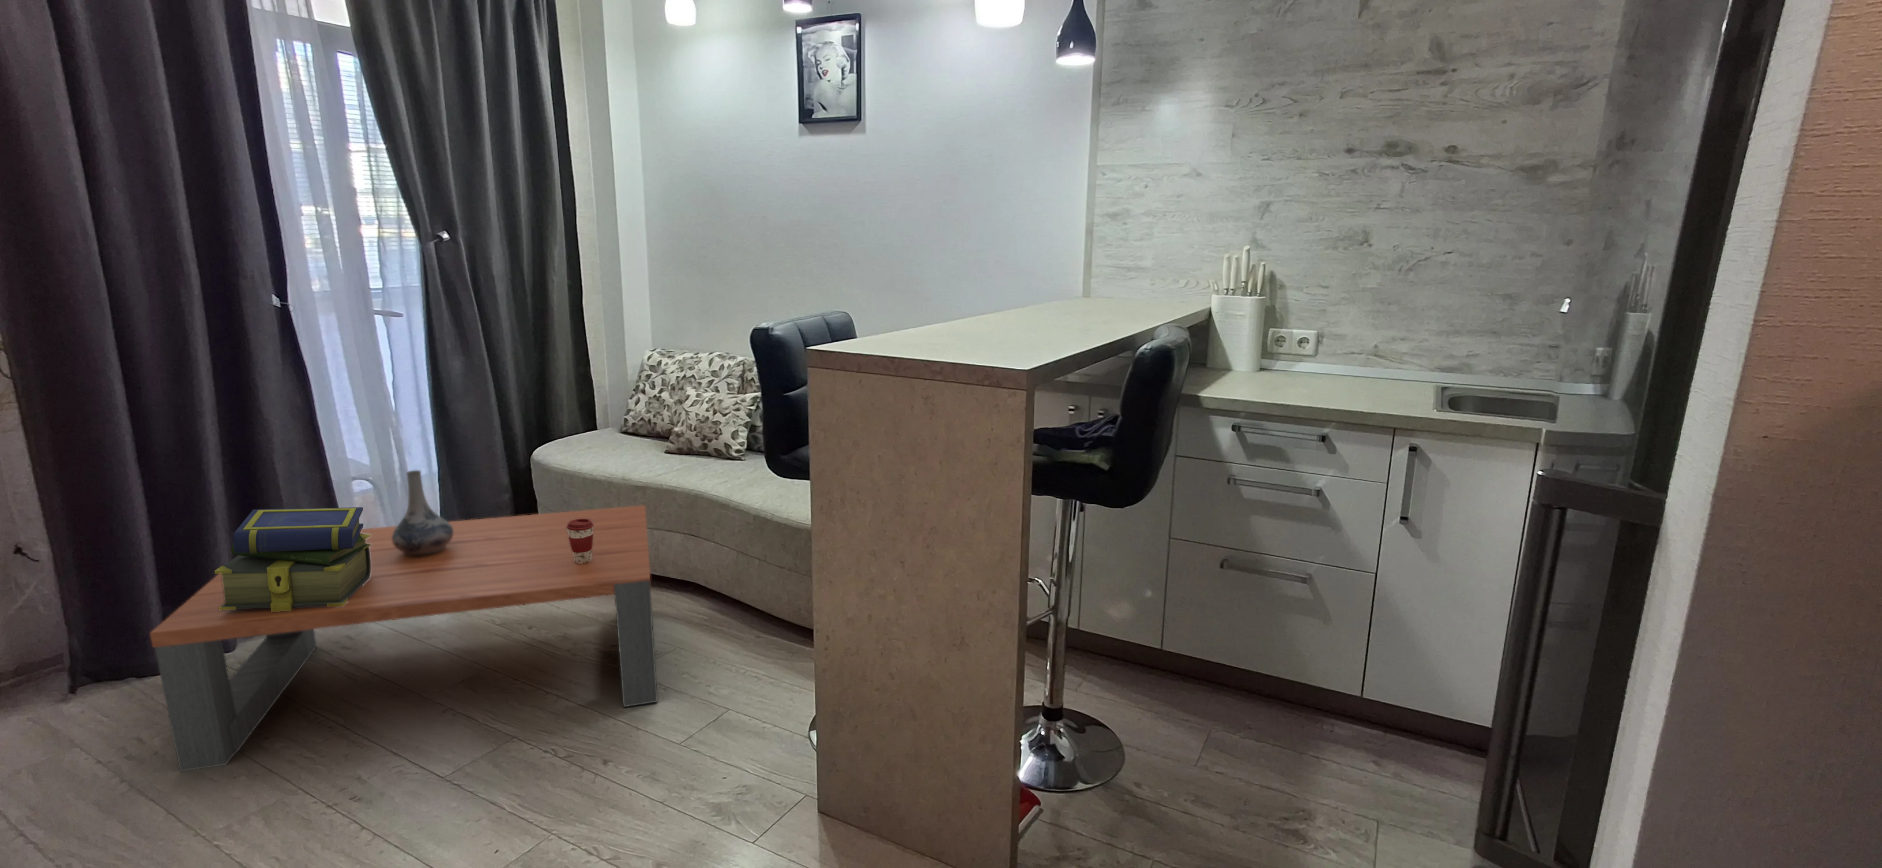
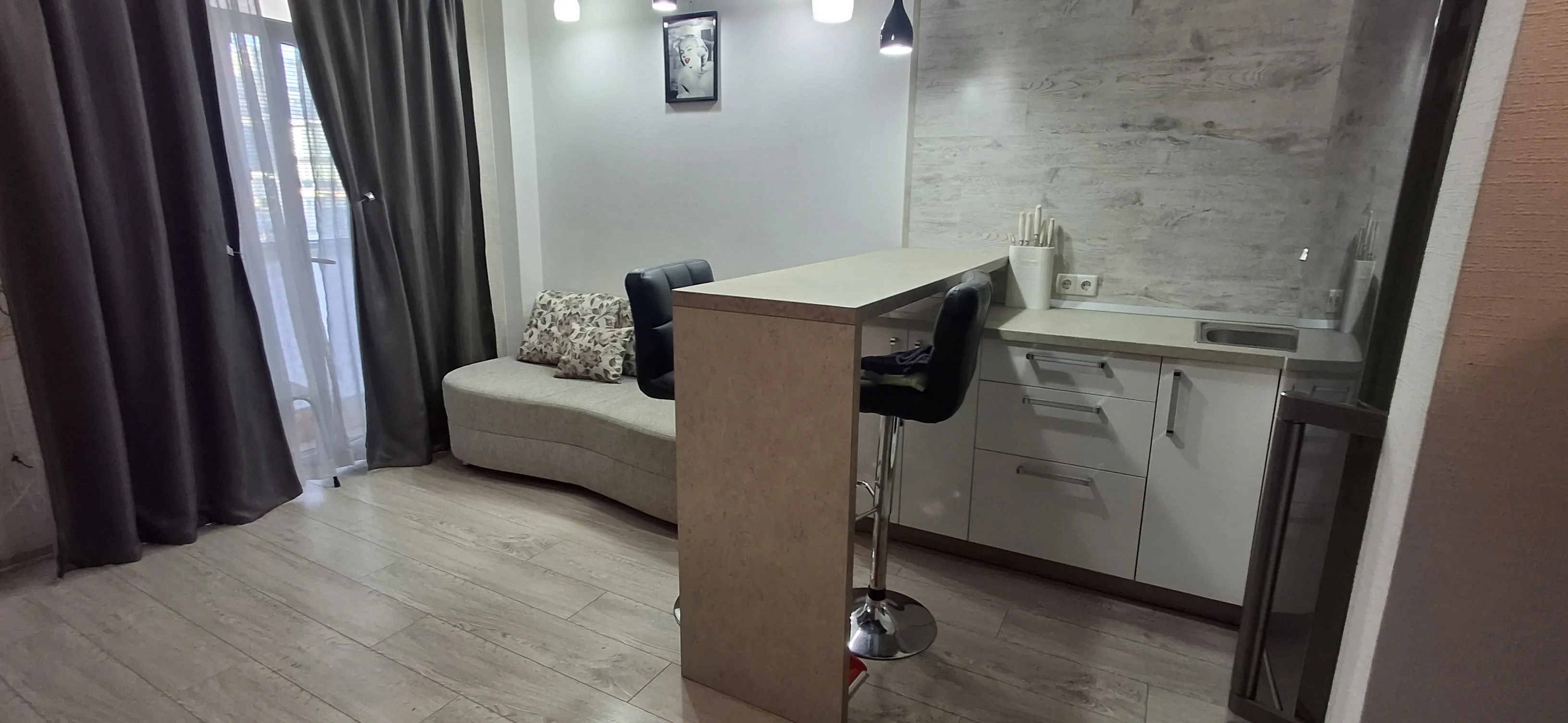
- coffee table [149,504,659,772]
- decorative vase [392,469,454,556]
- stack of books [214,507,371,612]
- coffee cup [567,519,594,564]
